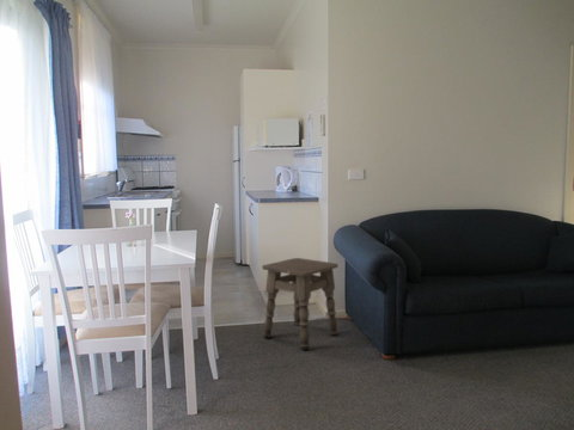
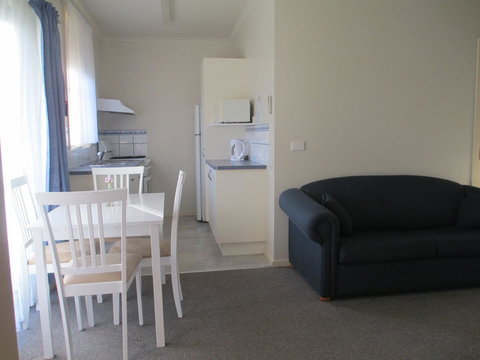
- side table [261,257,340,351]
